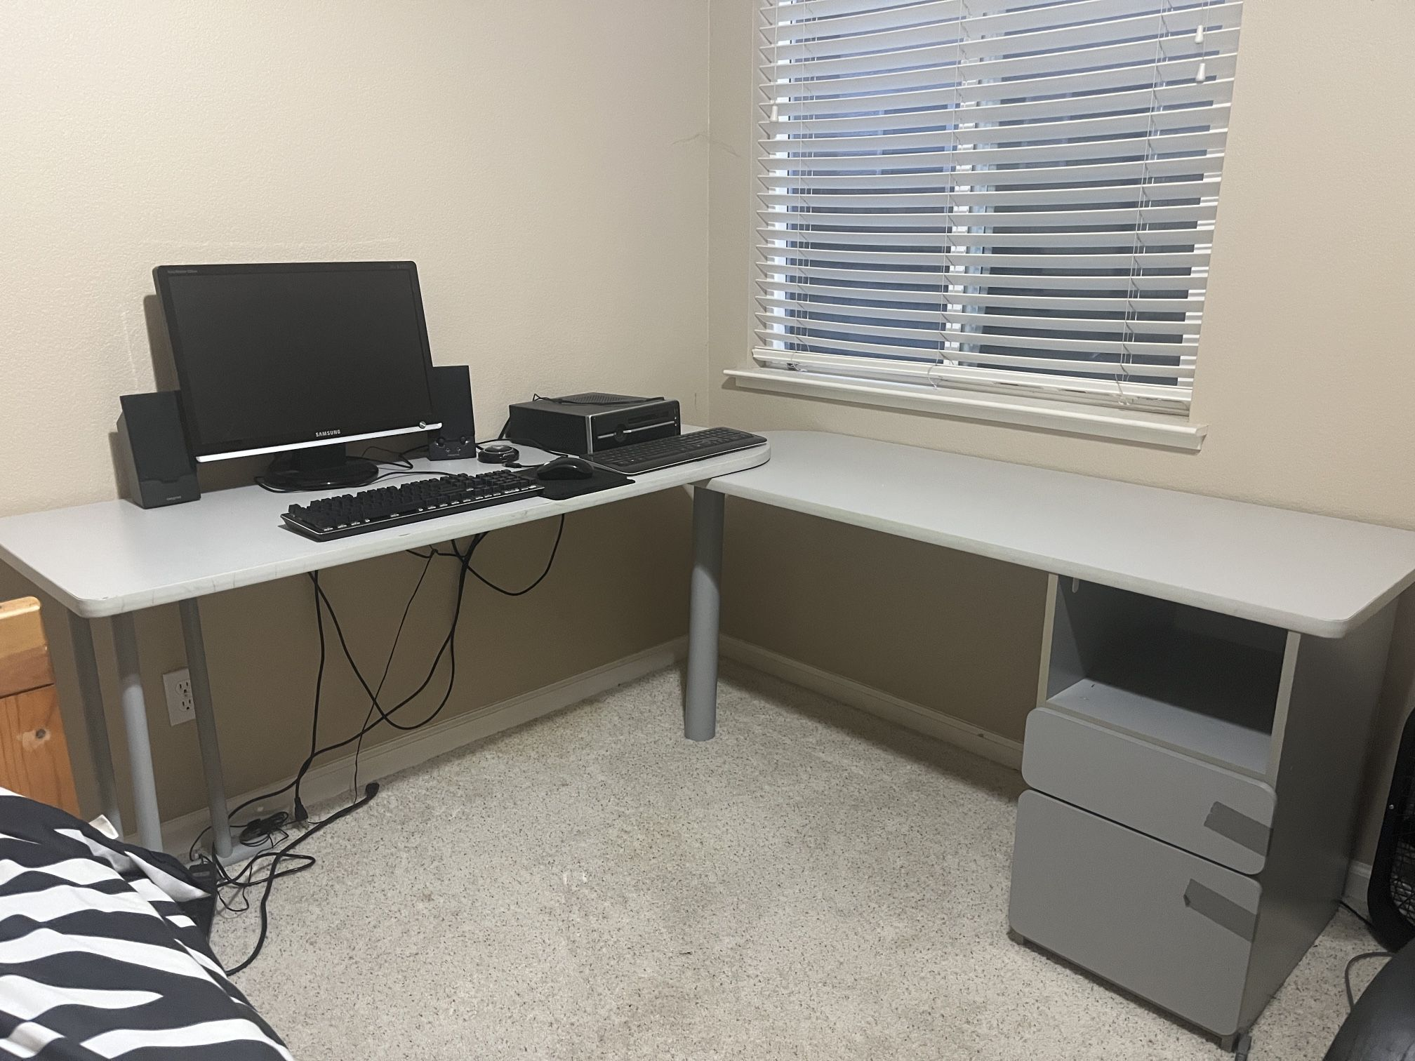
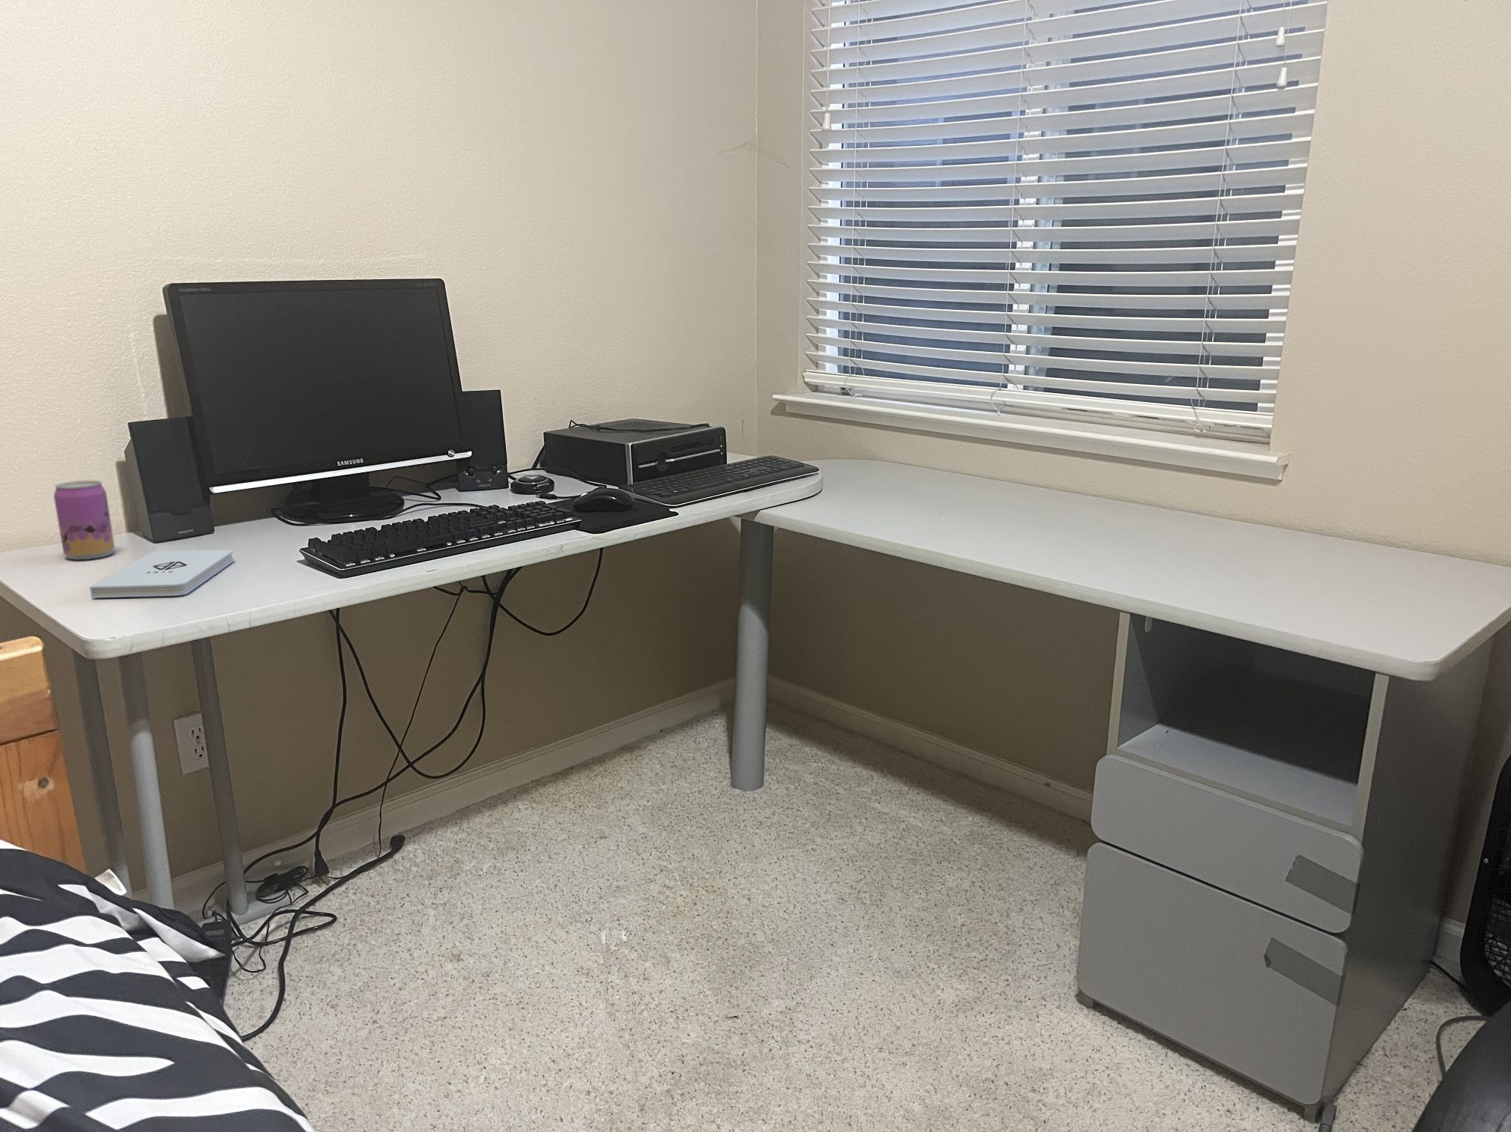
+ notepad [89,549,234,599]
+ beverage can [54,480,115,560]
